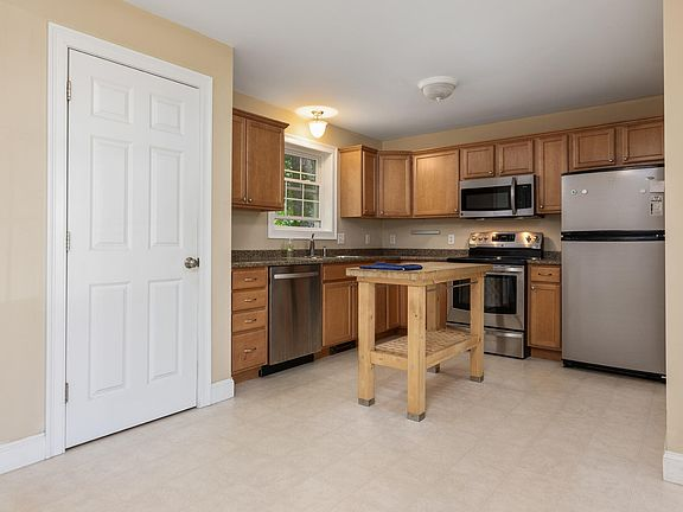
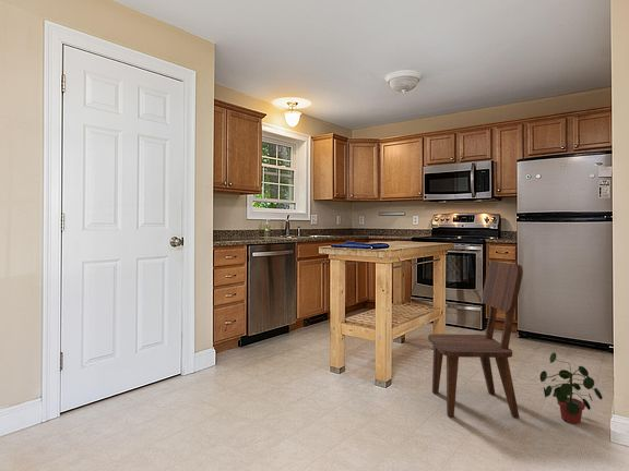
+ potted plant [538,351,604,424]
+ dining chair [427,259,524,419]
